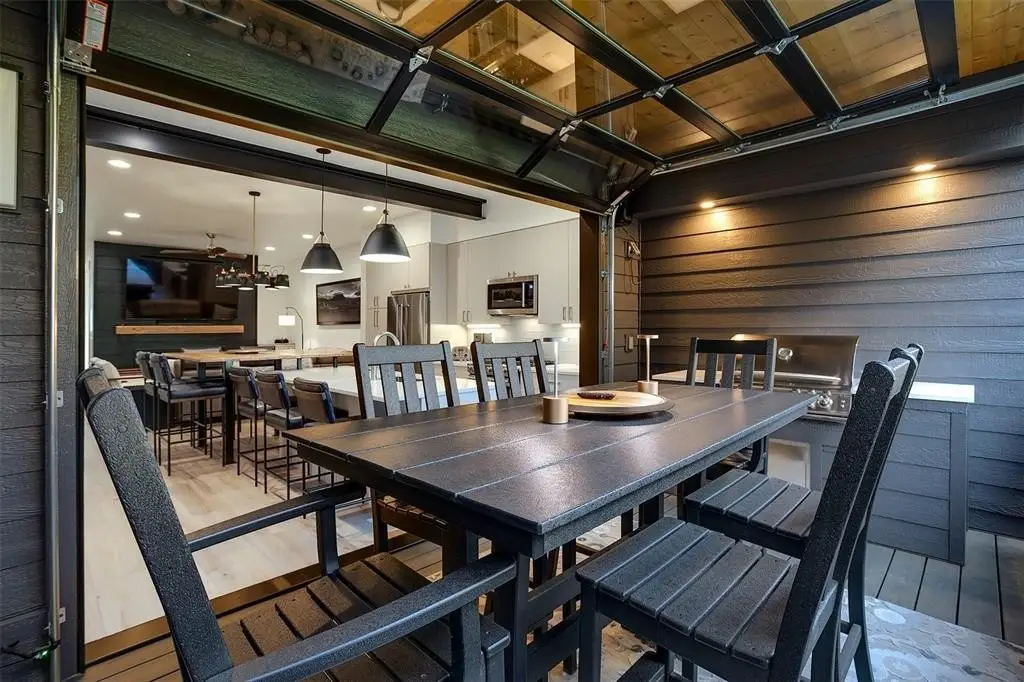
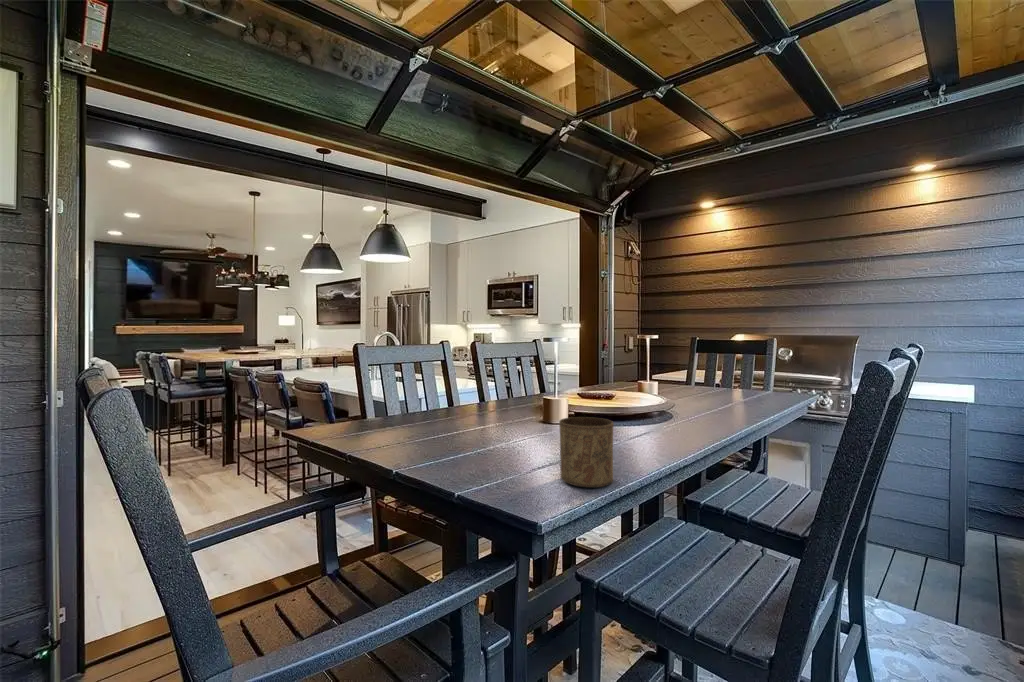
+ cup [558,416,615,488]
